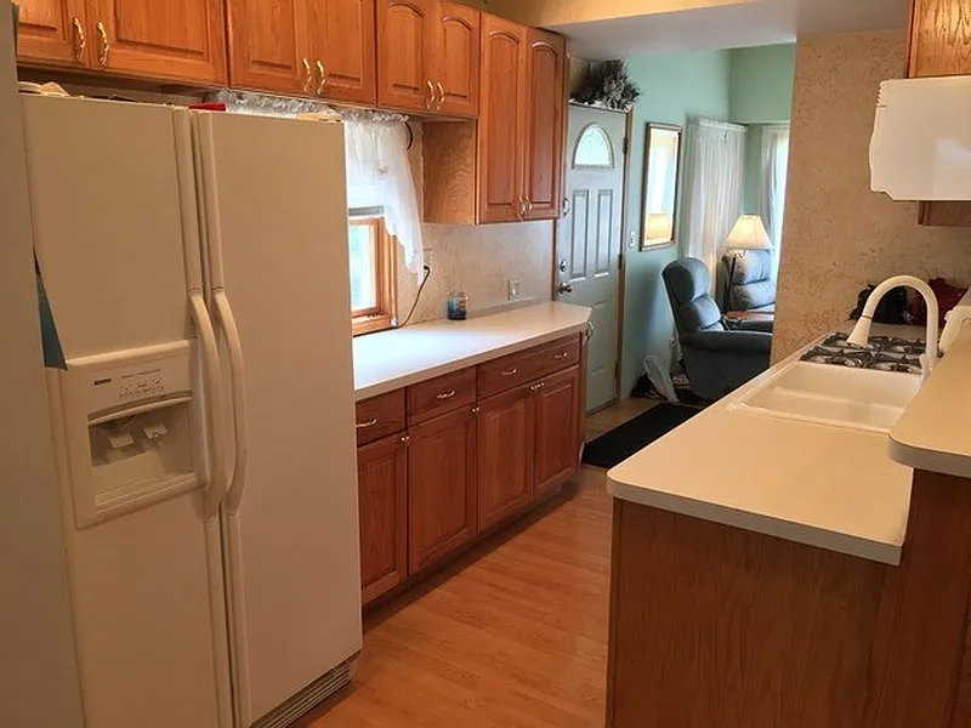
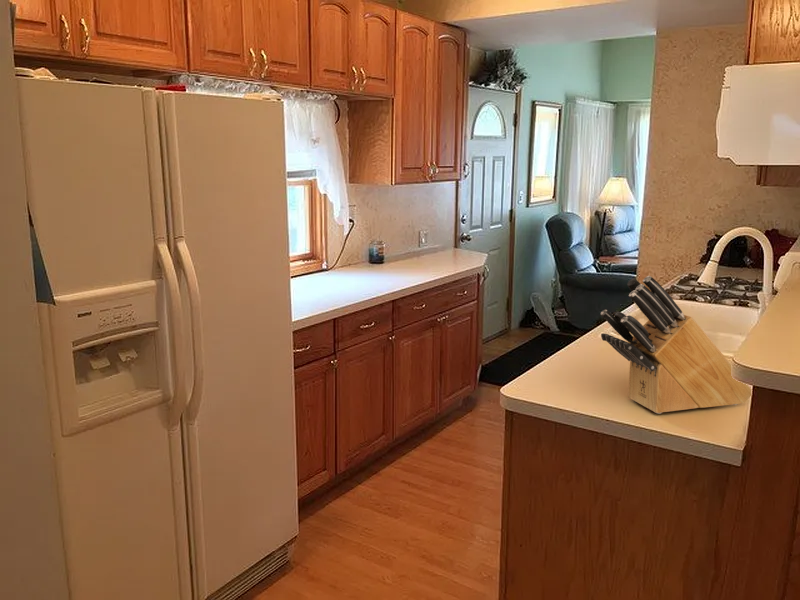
+ knife block [600,275,752,415]
